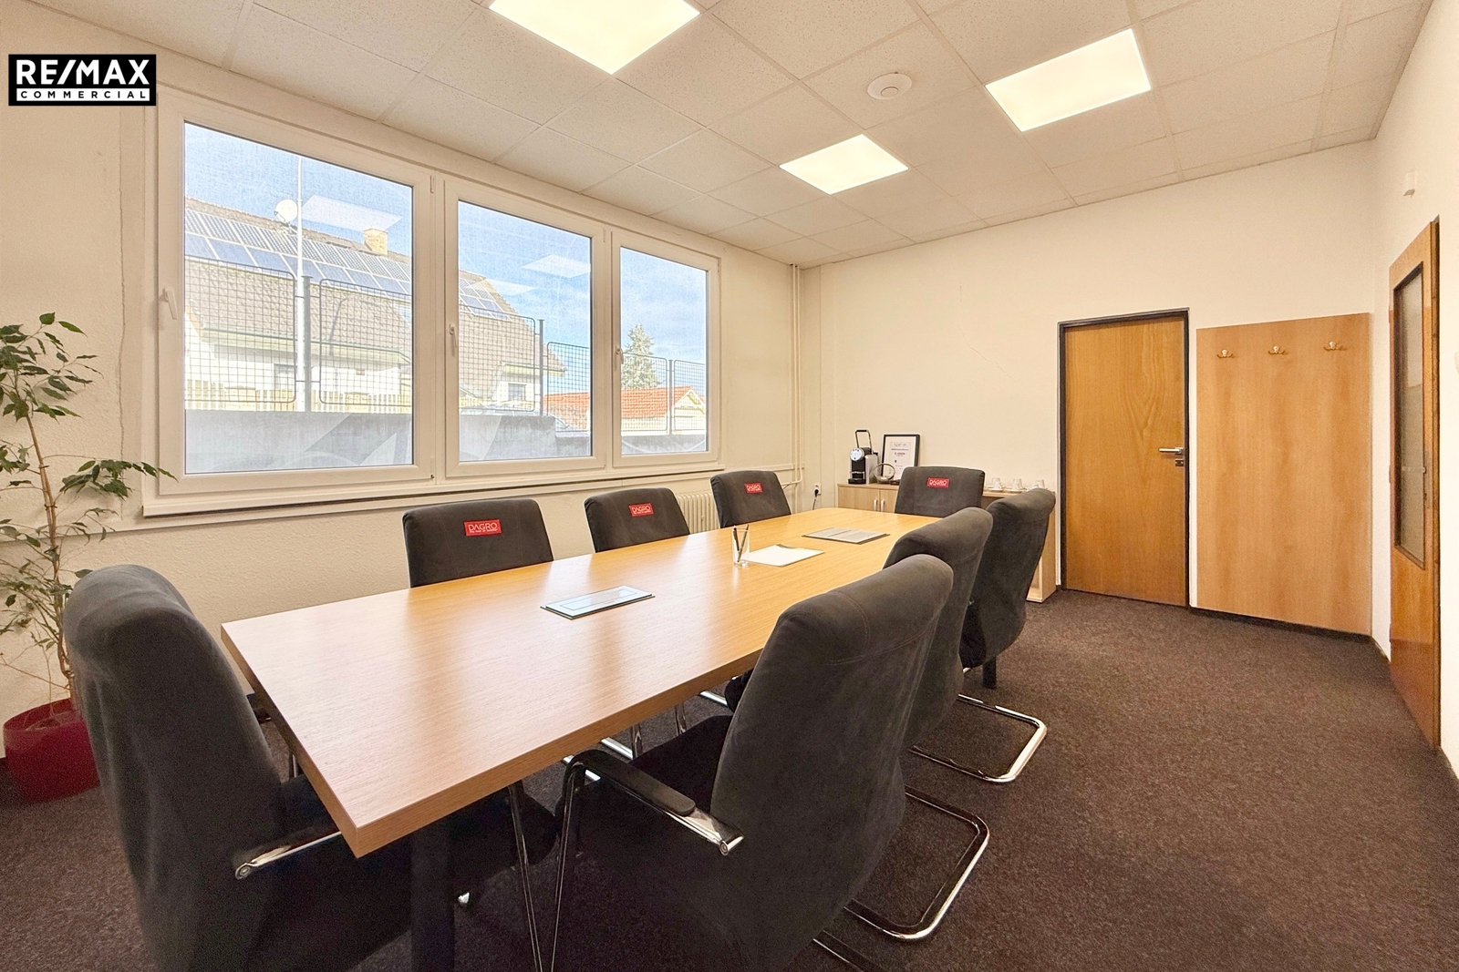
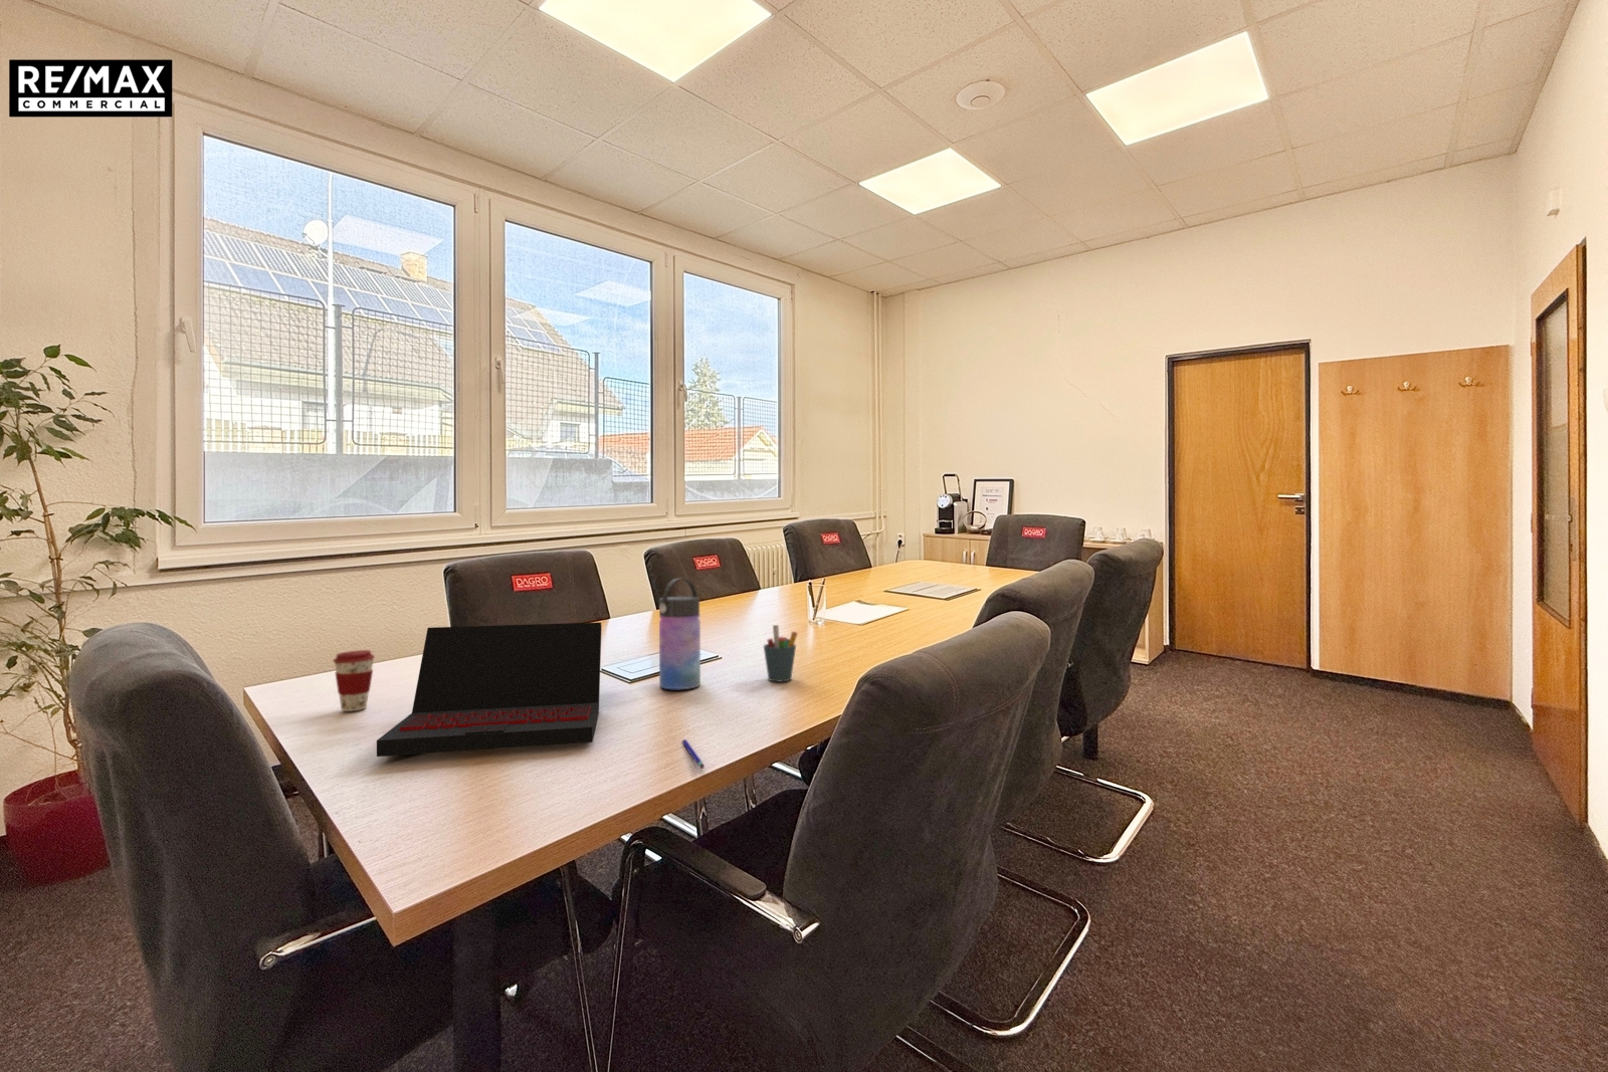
+ water bottle [658,577,701,690]
+ laptop [376,622,603,757]
+ pen holder [763,623,798,683]
+ coffee cup [331,648,376,712]
+ pen [682,738,706,769]
